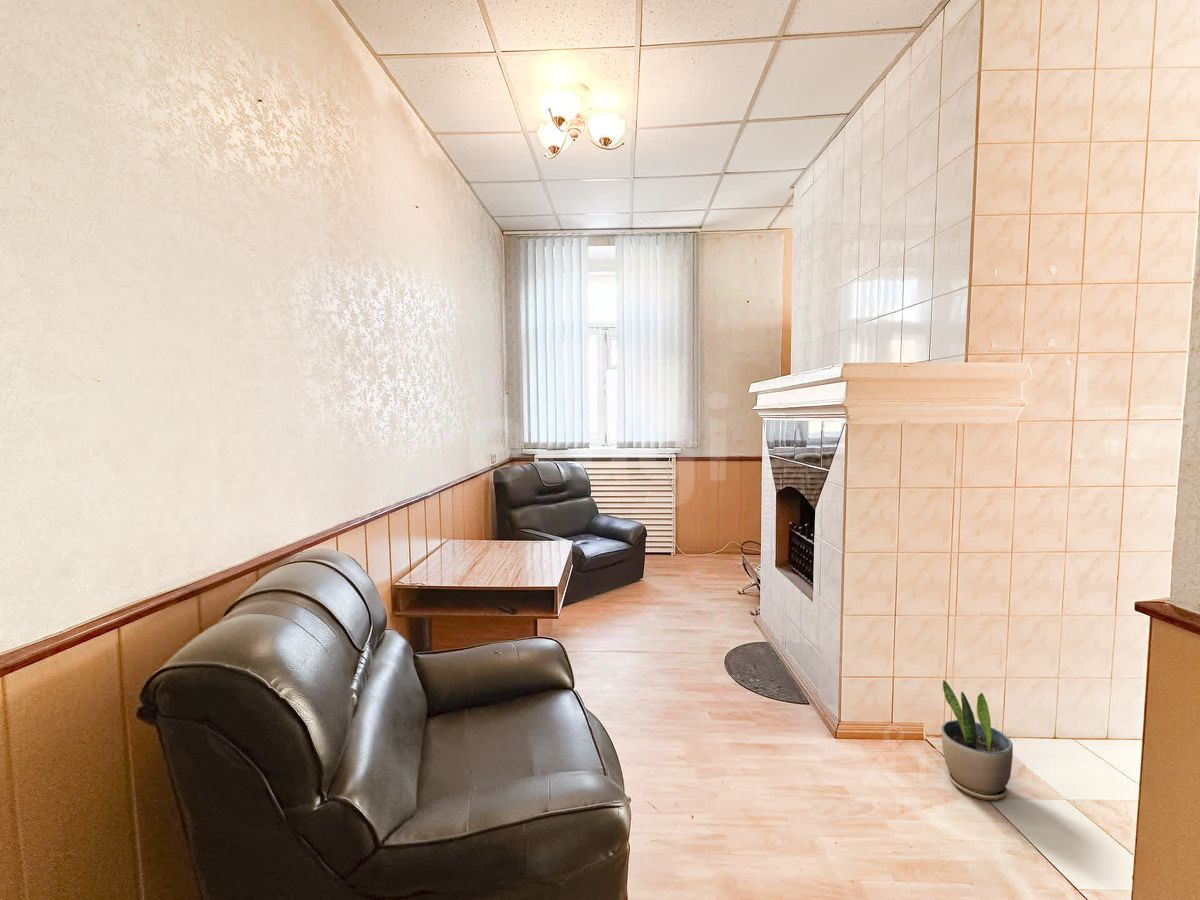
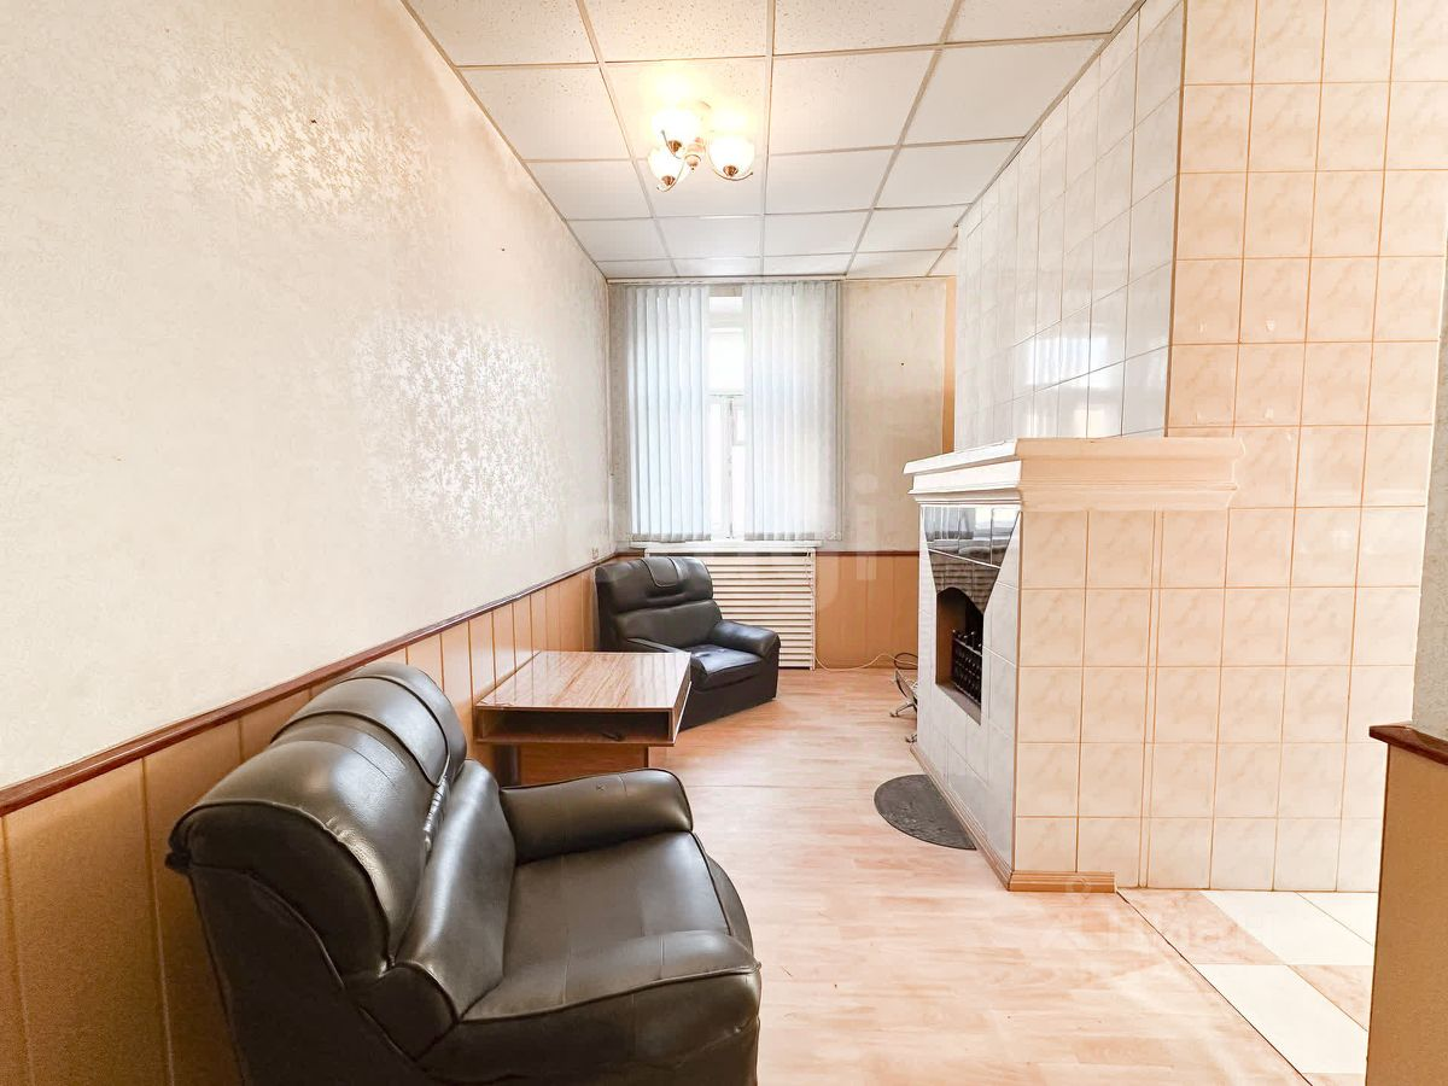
- potted plant [941,679,1014,802]
